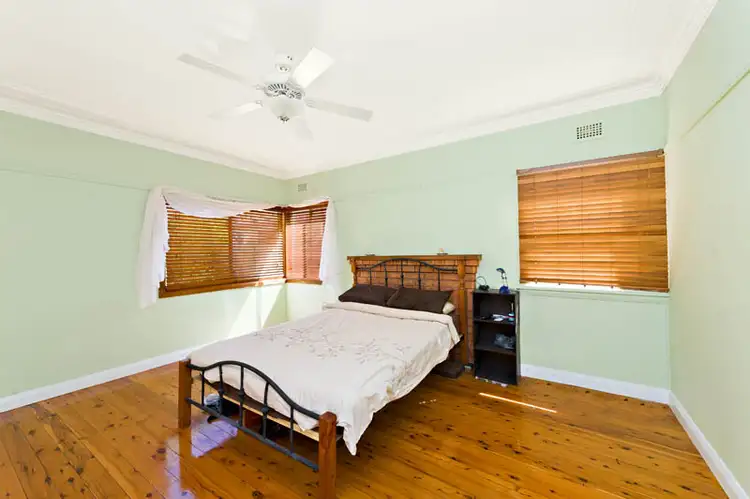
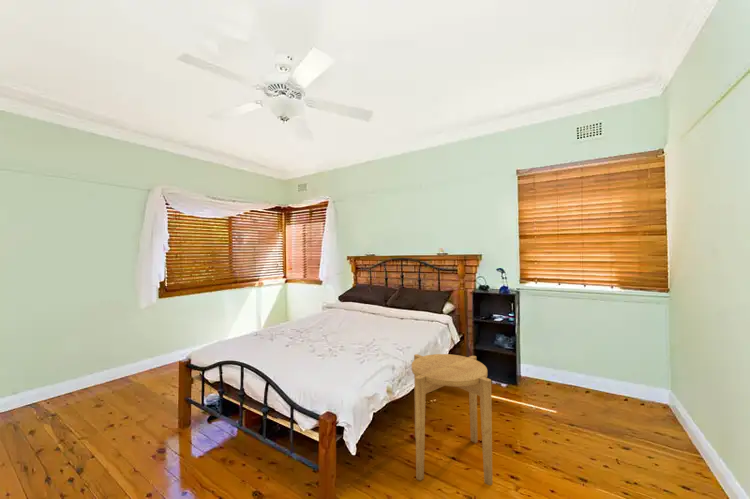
+ side table [411,353,493,486]
